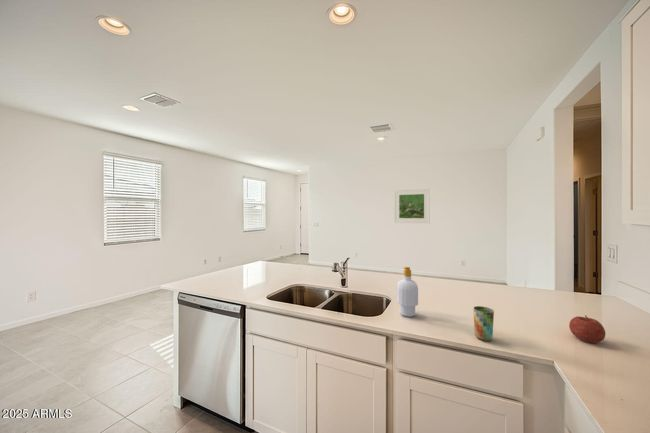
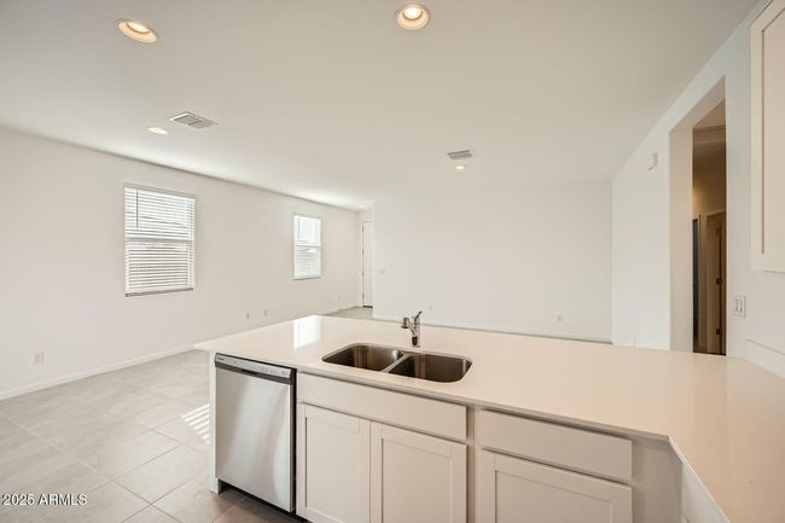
- soap bottle [396,266,419,318]
- fruit [568,314,607,344]
- cup [472,305,495,342]
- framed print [393,188,430,224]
